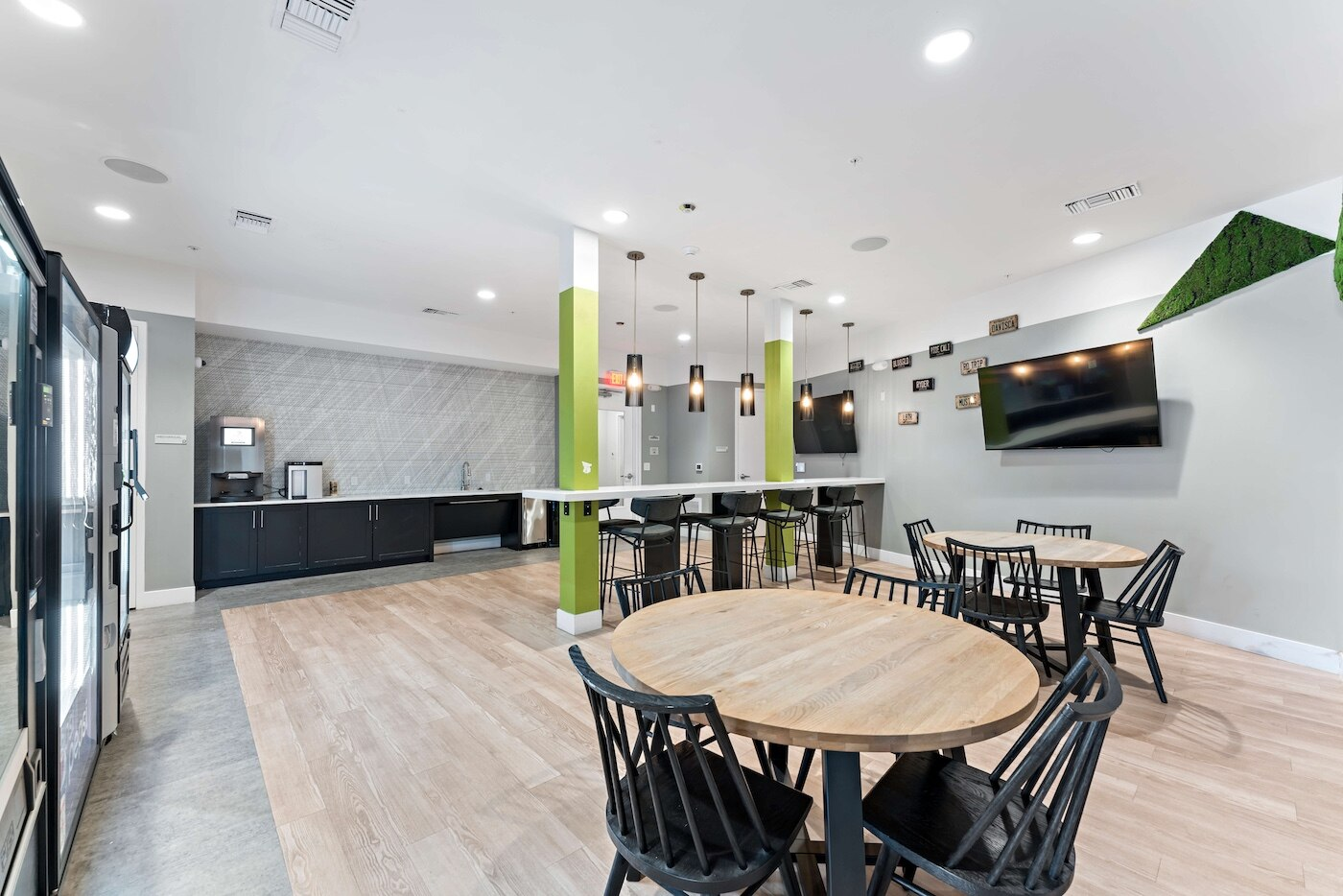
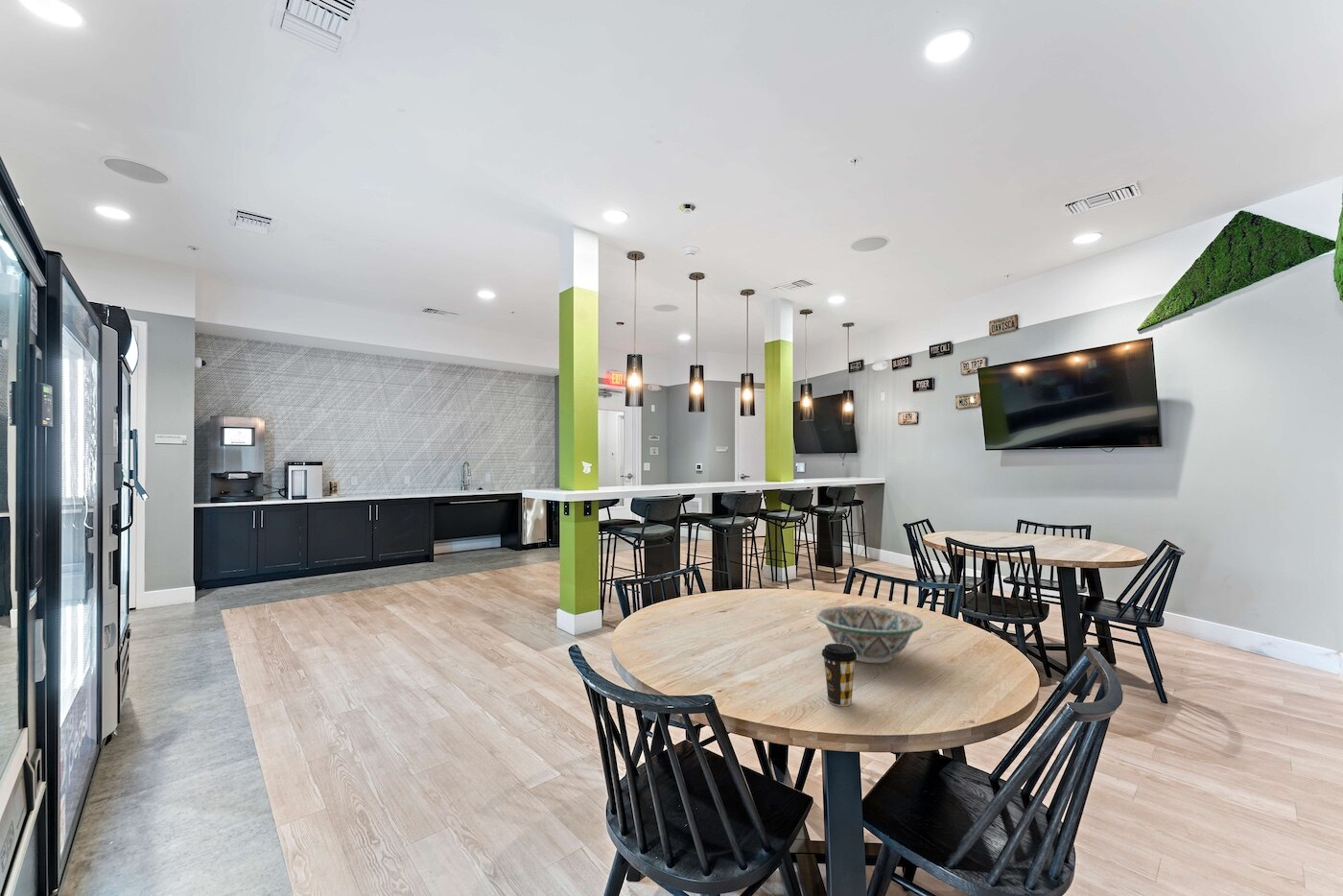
+ coffee cup [821,643,857,707]
+ decorative bowl [815,604,924,664]
